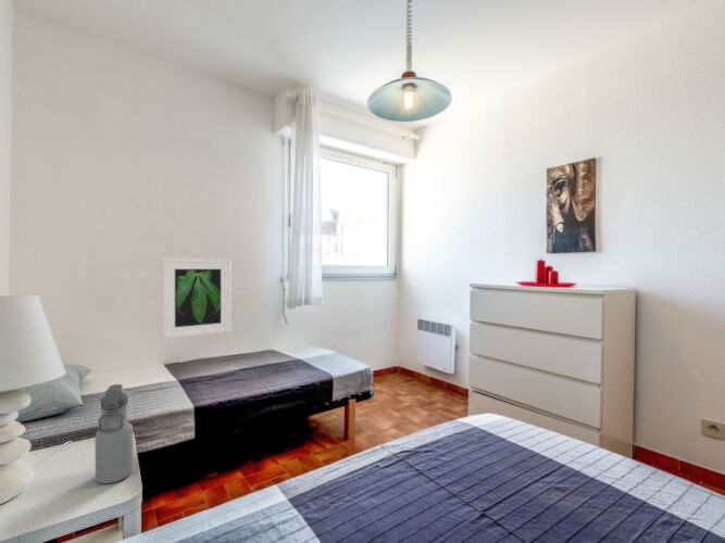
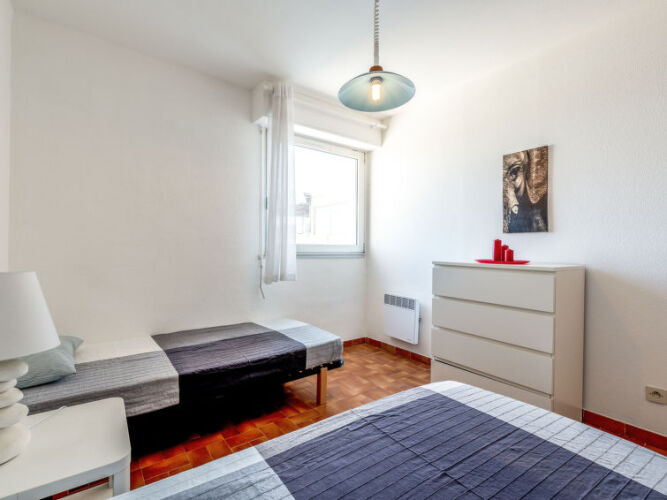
- water bottle [95,383,135,484]
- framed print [162,257,233,340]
